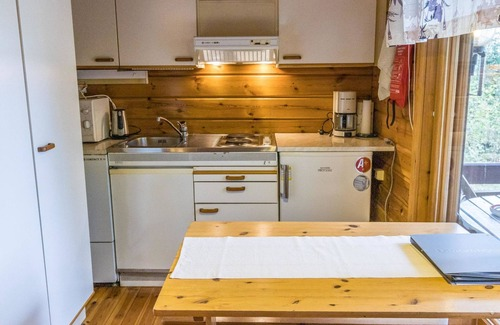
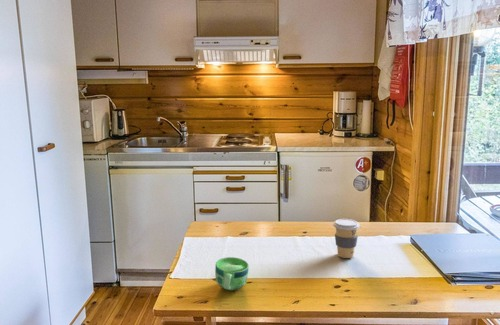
+ cup [214,256,250,291]
+ coffee cup [332,218,361,259]
